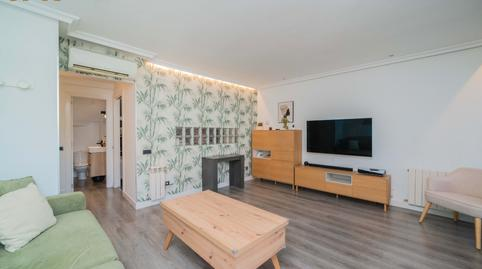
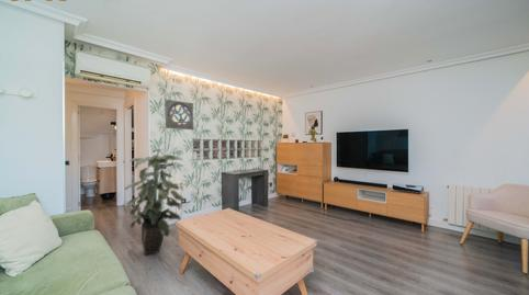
+ wall ornament [164,98,194,131]
+ indoor plant [123,148,185,257]
